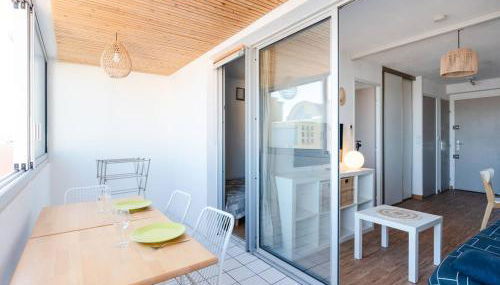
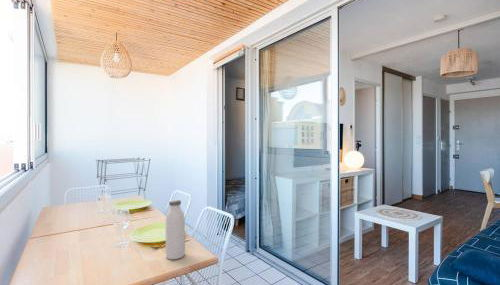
+ water bottle [165,199,186,260]
